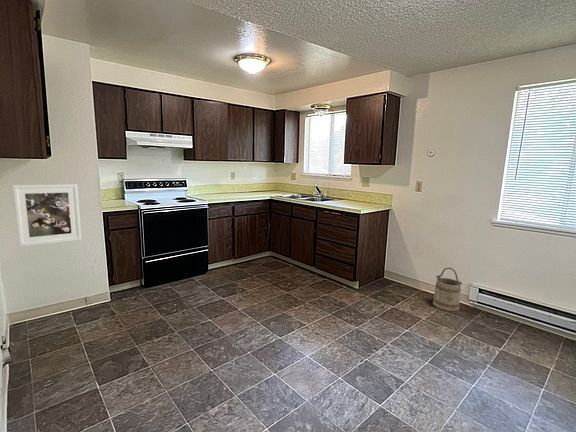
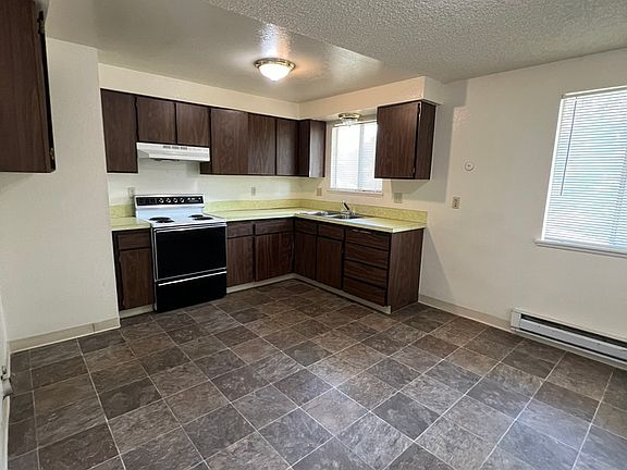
- bucket [432,267,463,312]
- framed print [12,183,82,248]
